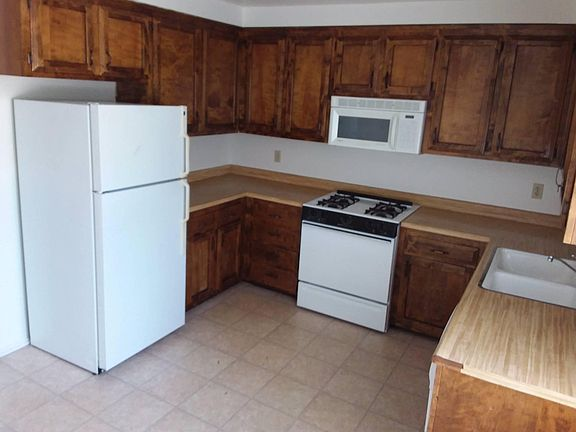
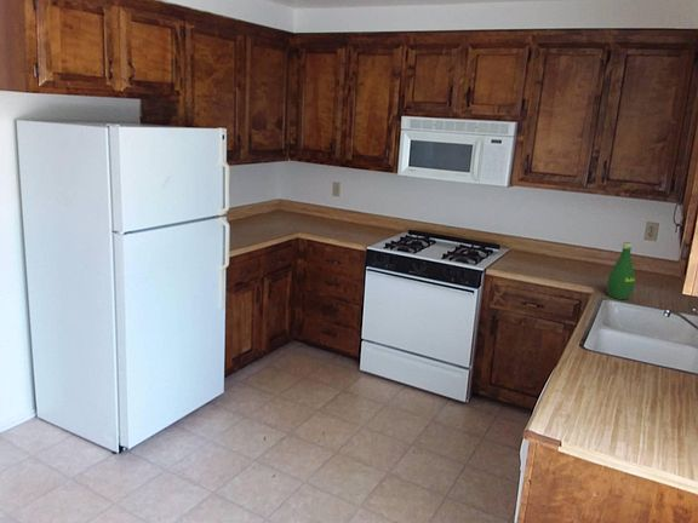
+ bottle [606,241,636,300]
